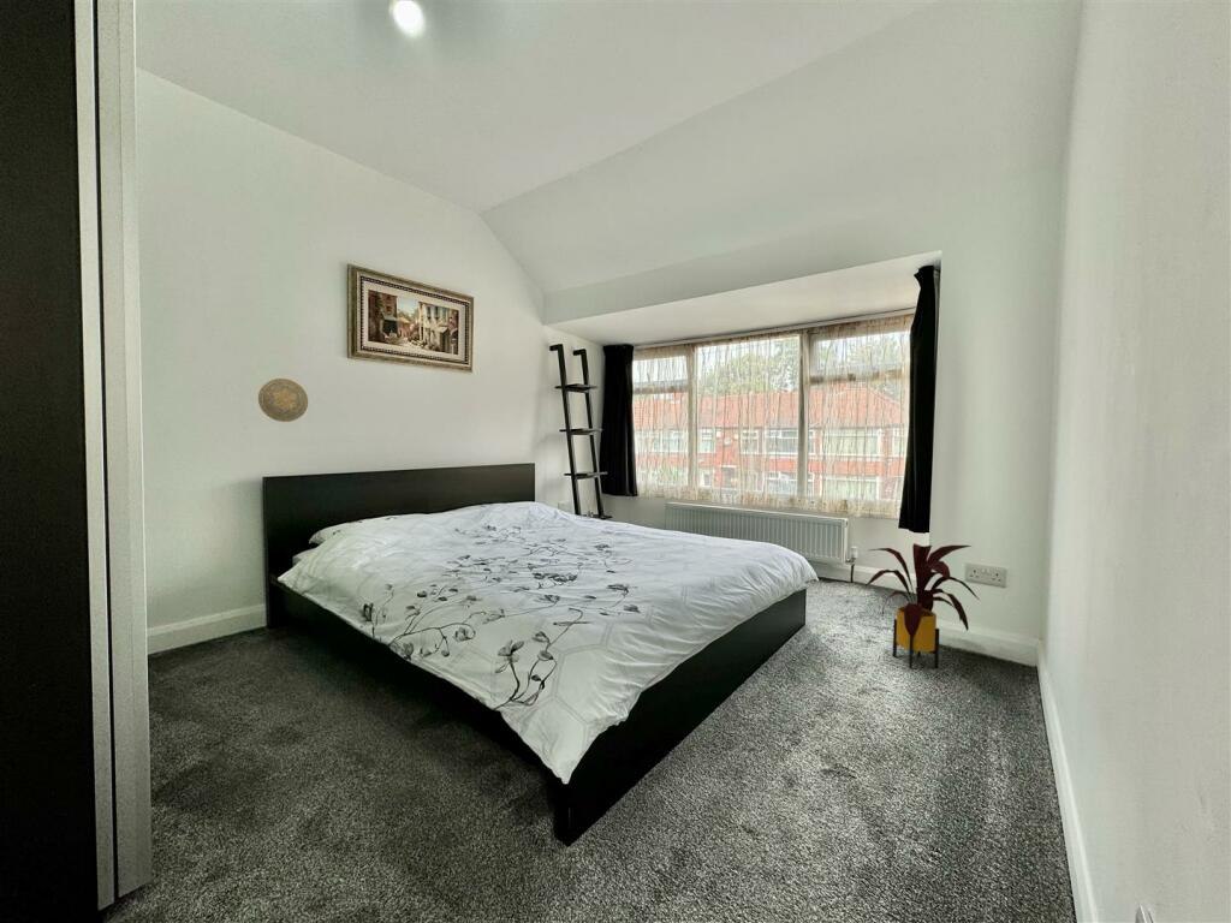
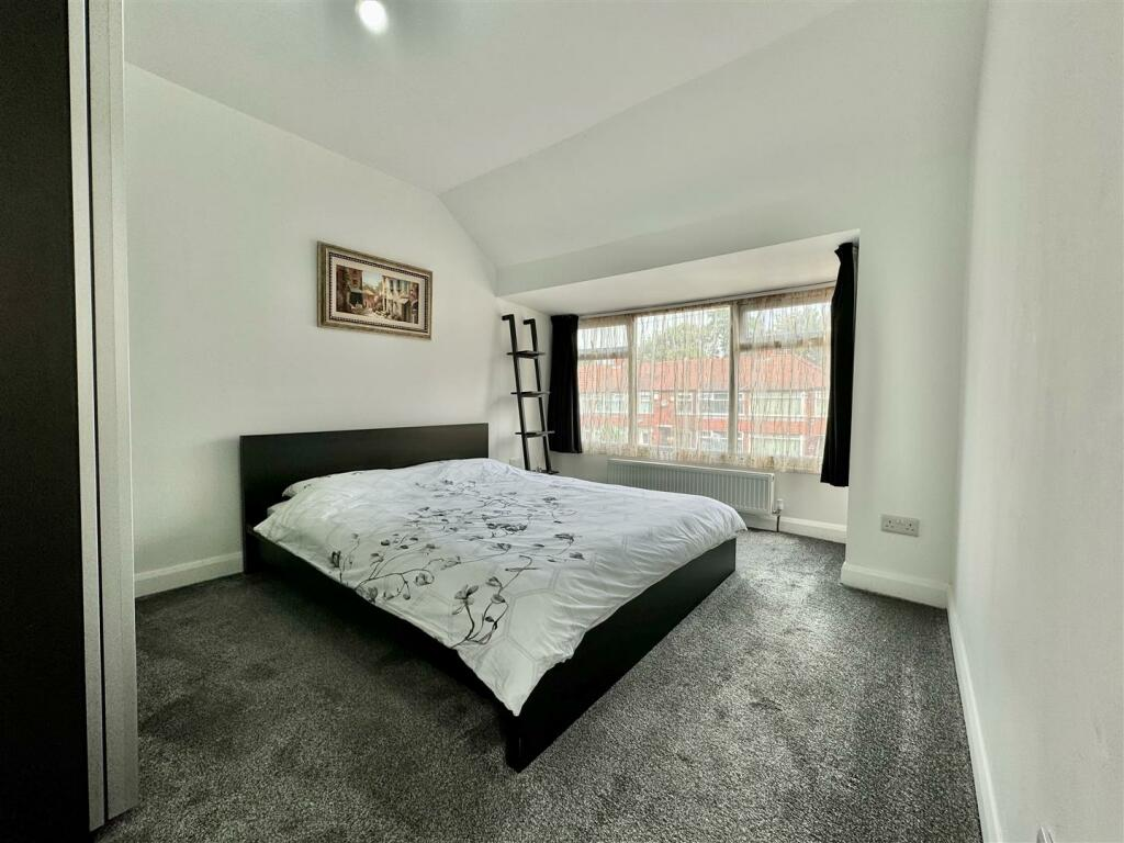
- decorative plate [257,377,309,423]
- house plant [864,542,981,669]
